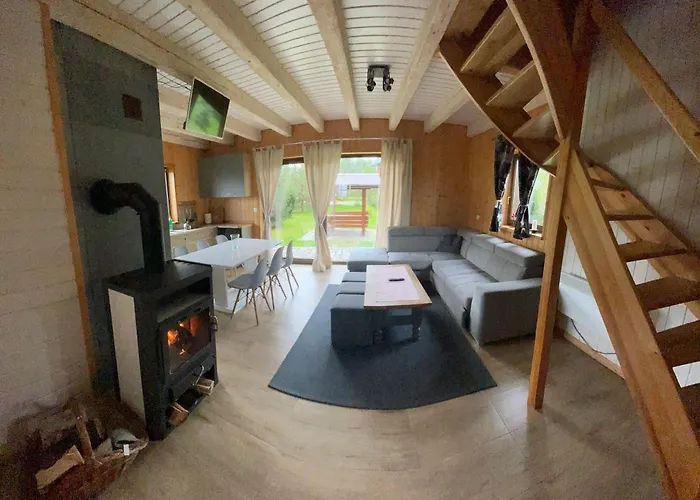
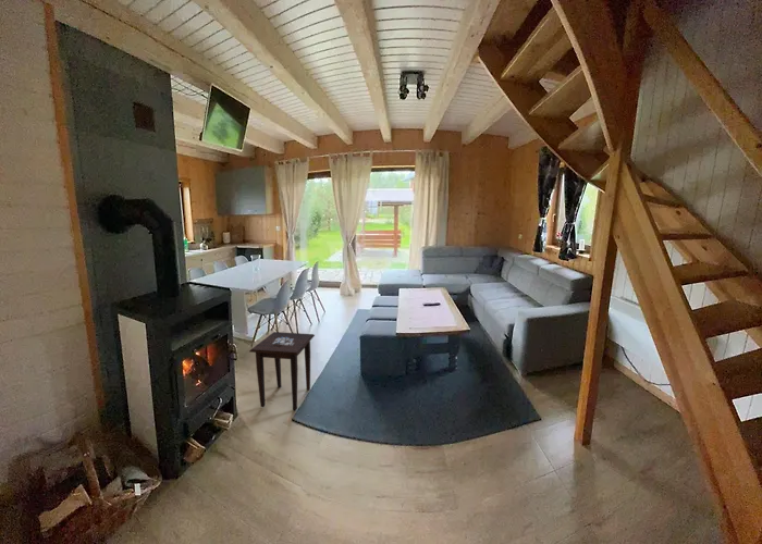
+ side table [248,331,316,411]
